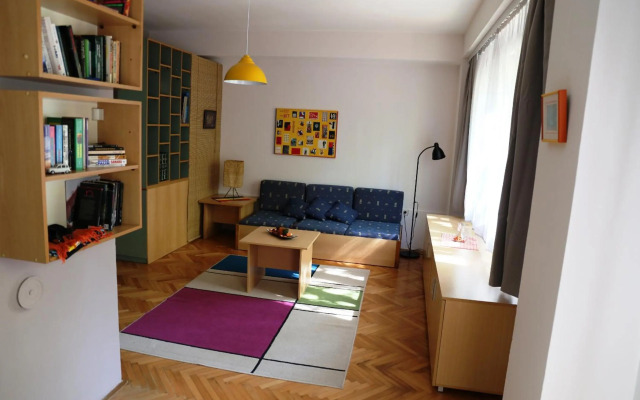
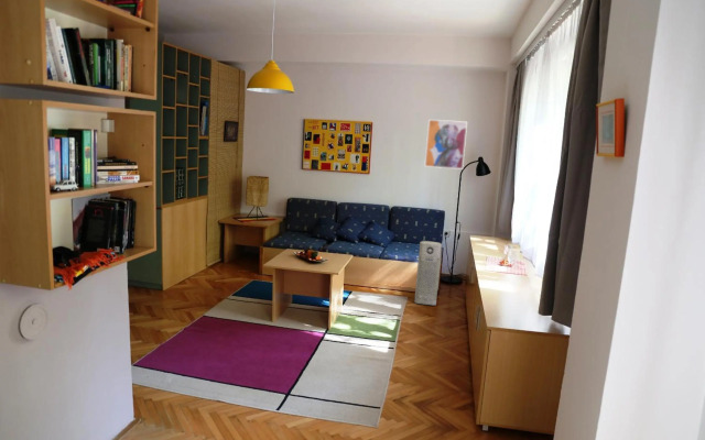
+ air purifier [413,240,443,306]
+ wall art [424,119,468,170]
